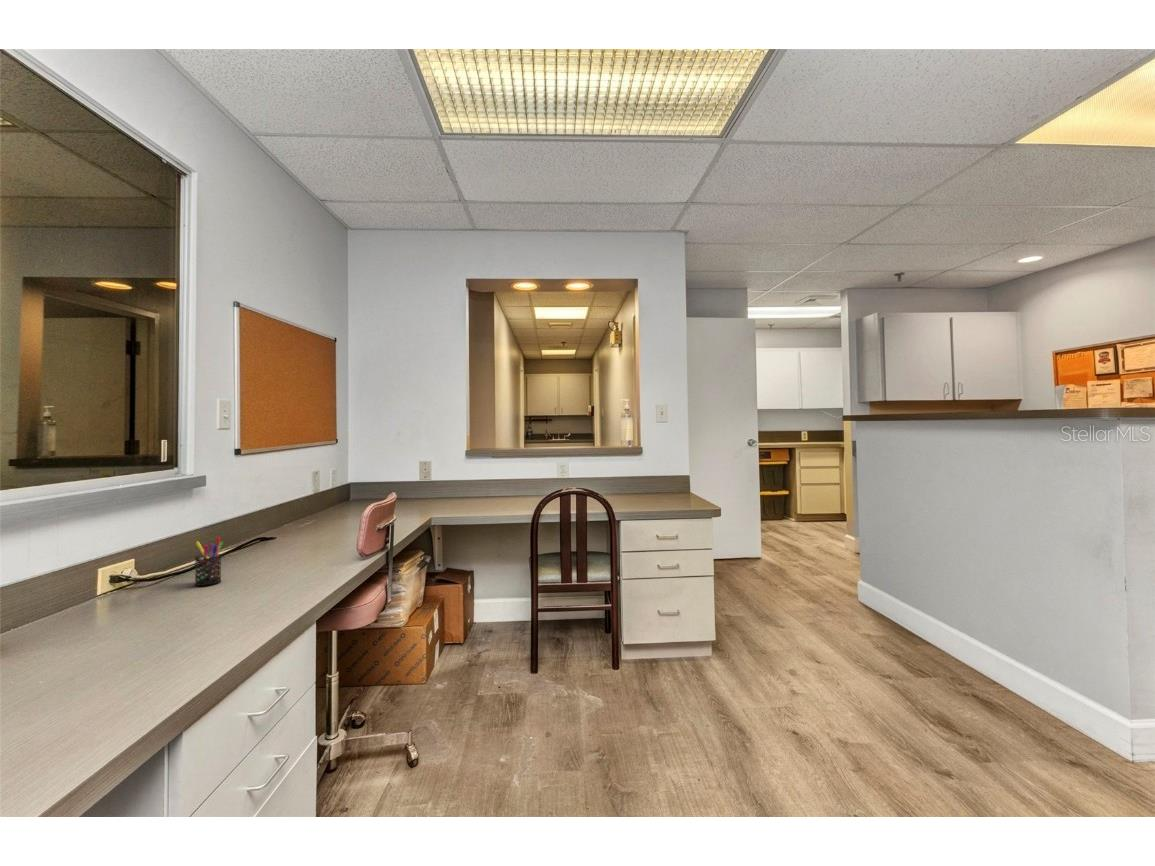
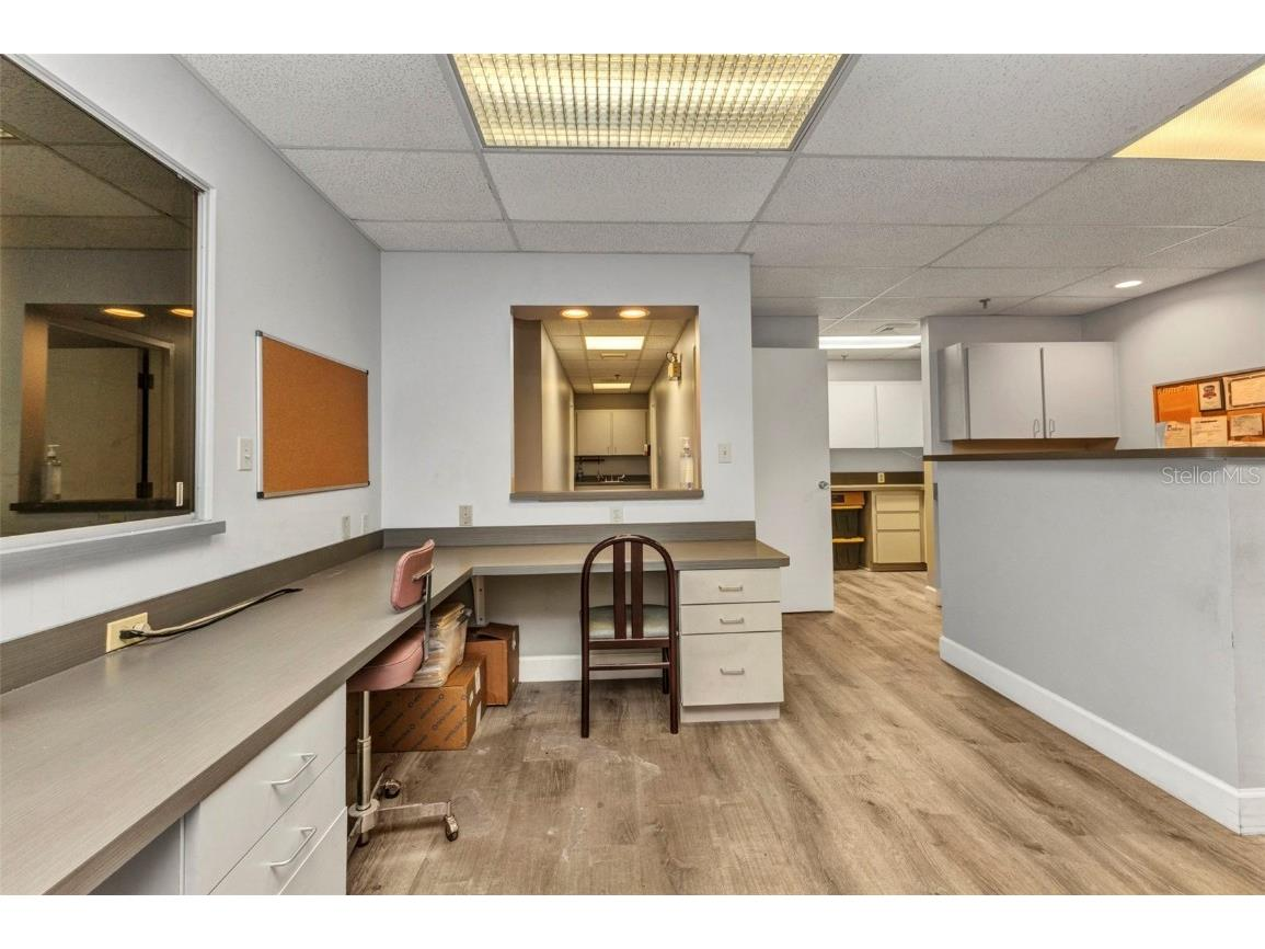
- pen holder [194,536,224,587]
